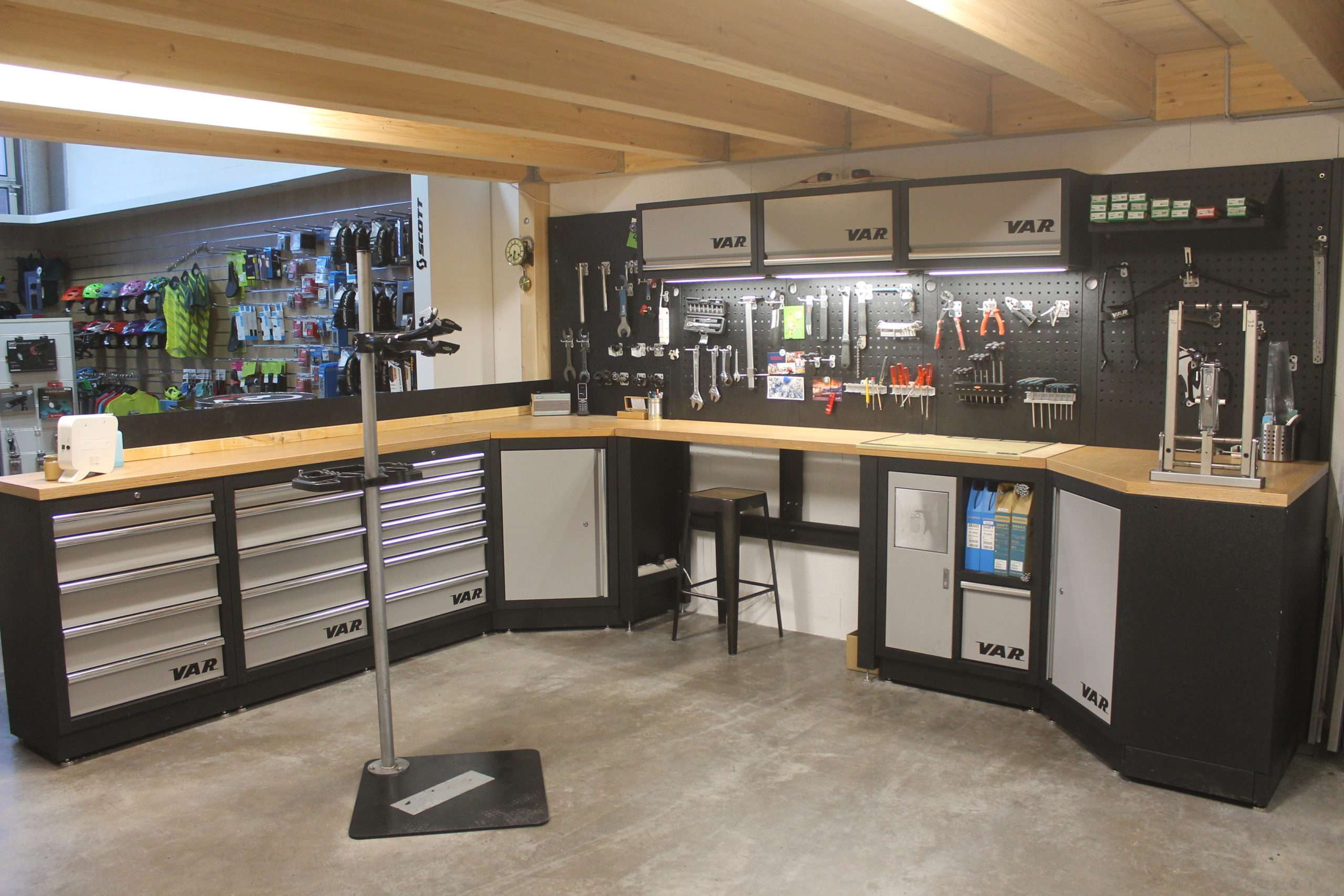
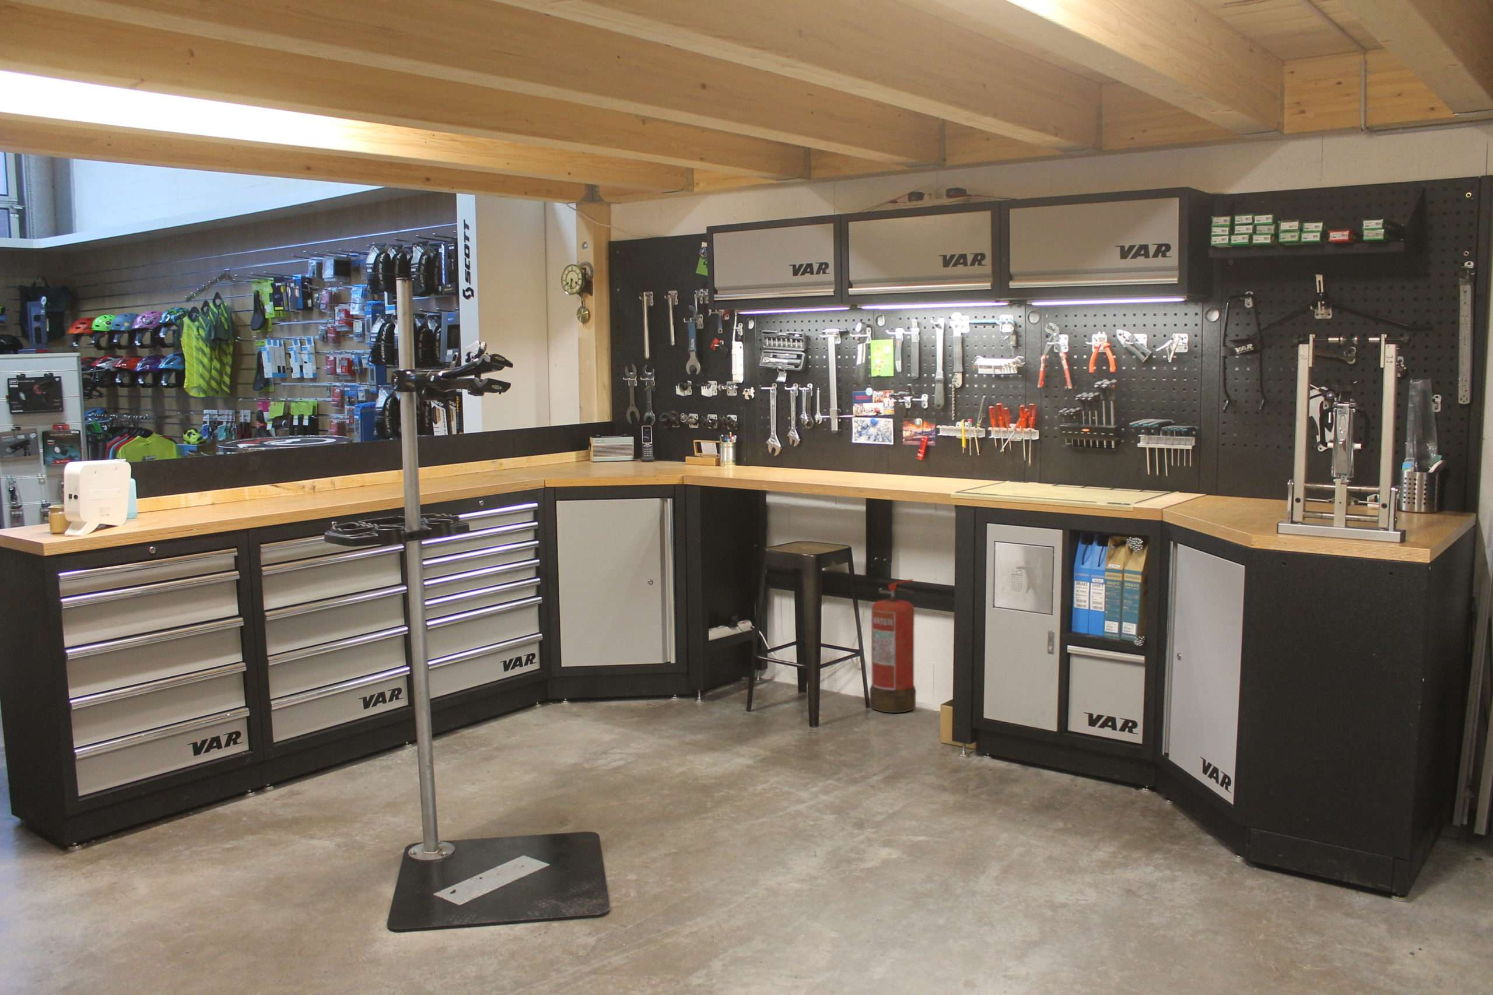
+ fire extinguisher [869,579,916,713]
